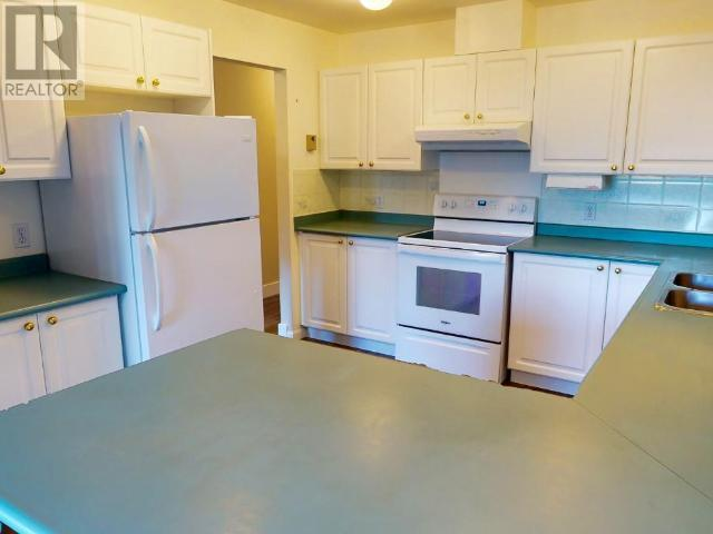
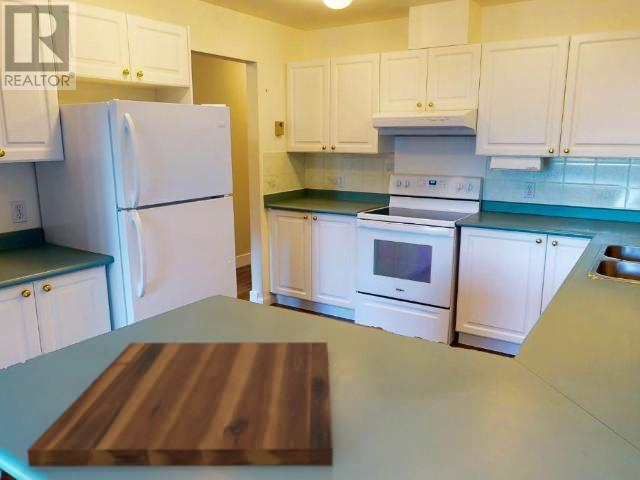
+ cutting board [26,341,334,468]
